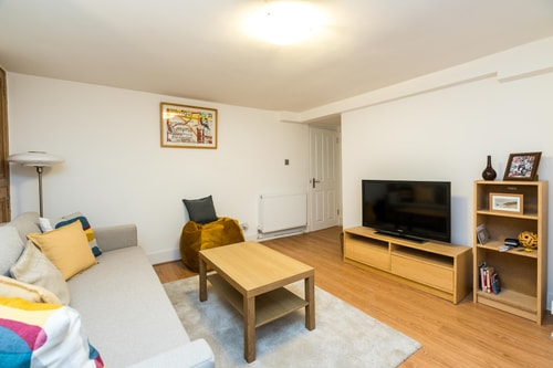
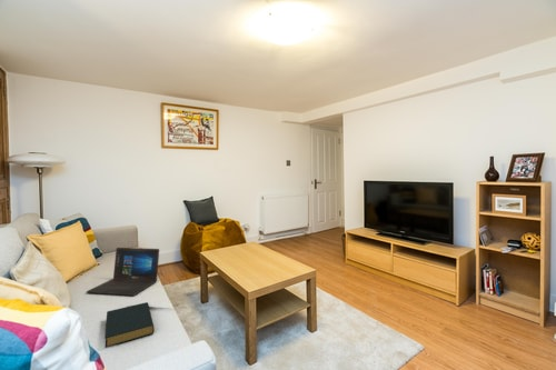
+ hardback book [103,301,156,349]
+ laptop [86,247,160,297]
